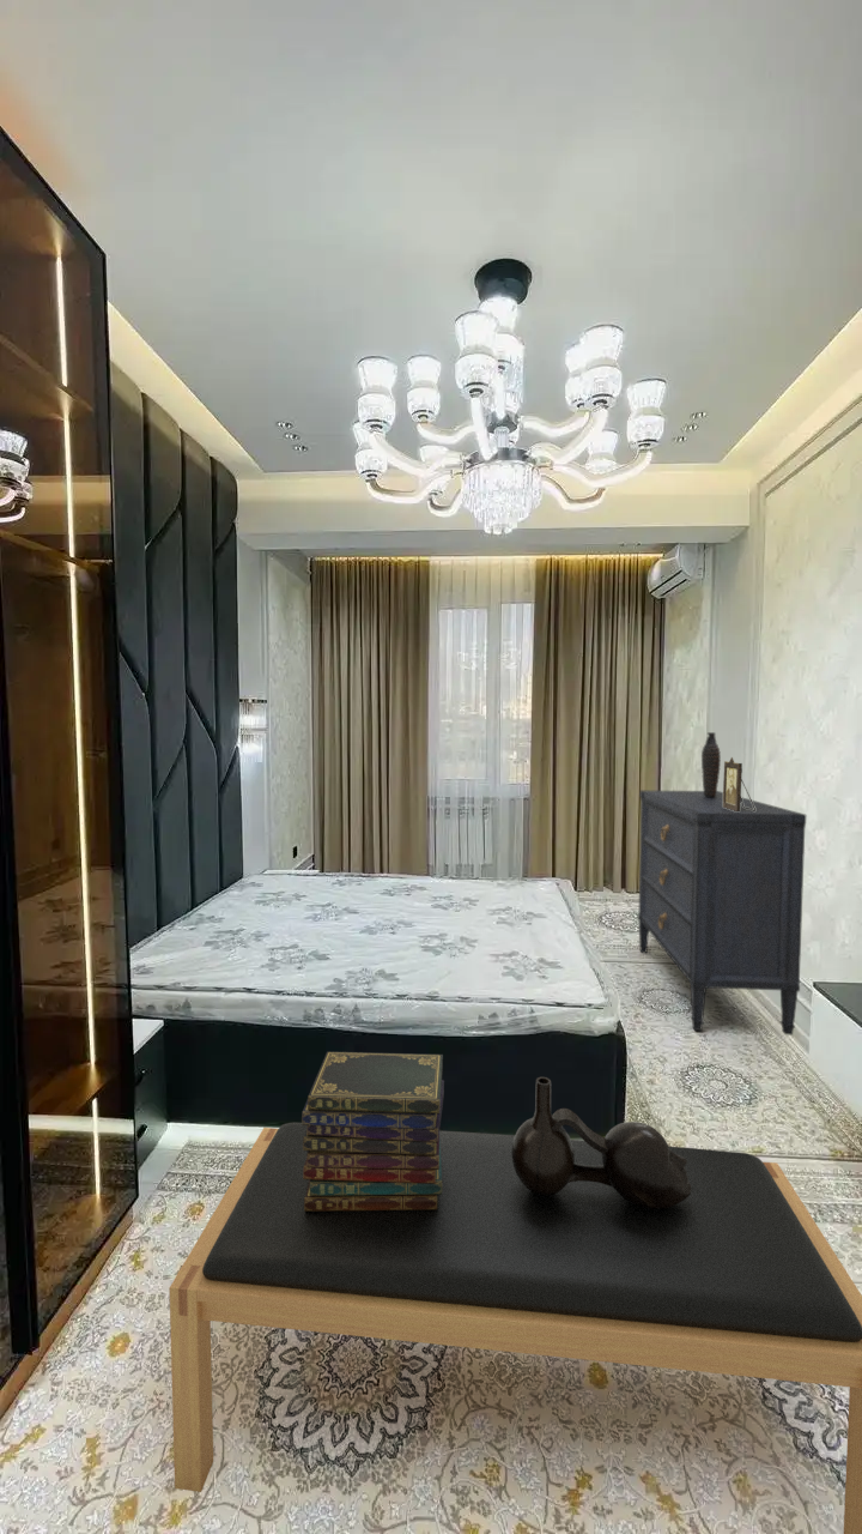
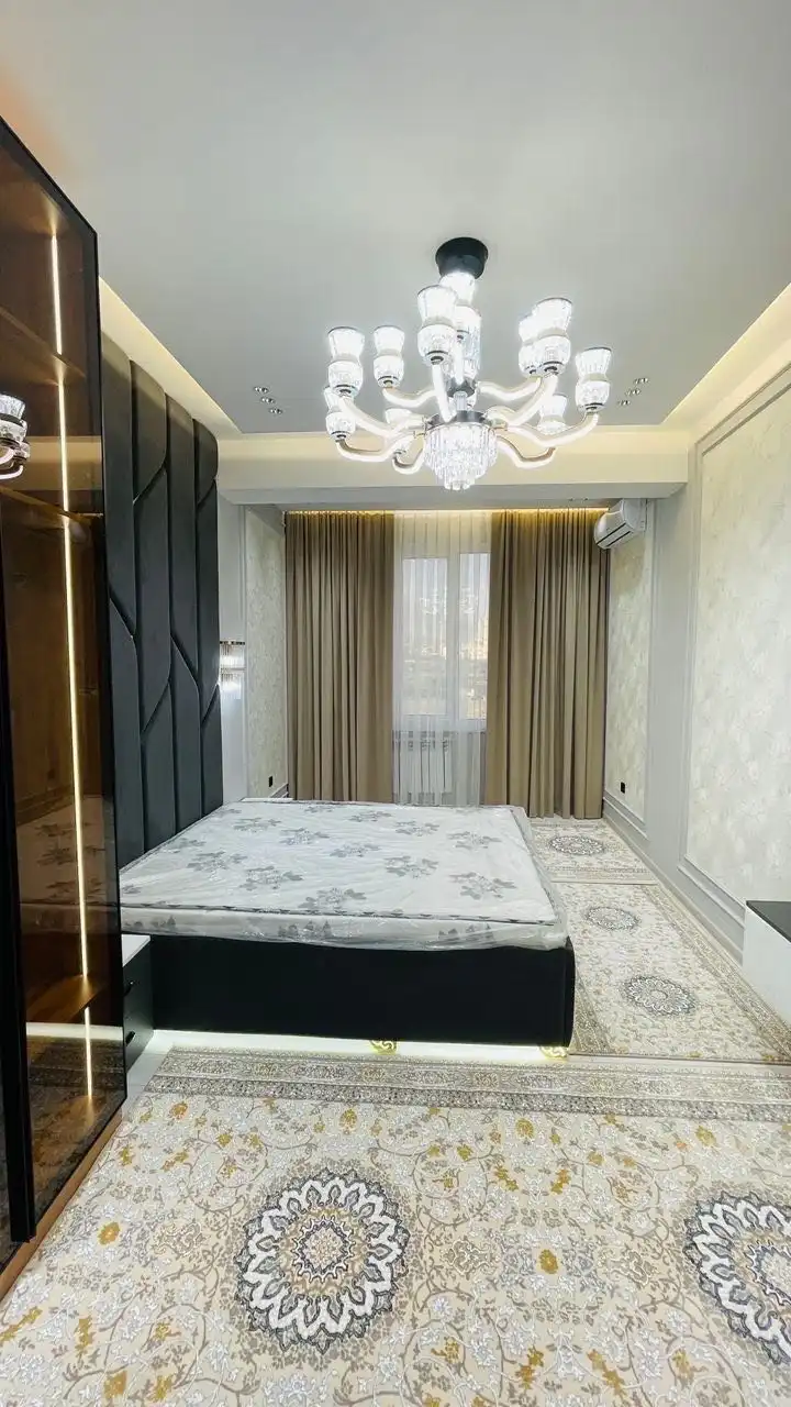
- decorative vase [511,1076,692,1209]
- dresser [637,790,807,1037]
- bench [169,1122,862,1534]
- decorative vase [700,731,722,798]
- photo frame [722,756,755,811]
- book stack [301,1051,445,1212]
